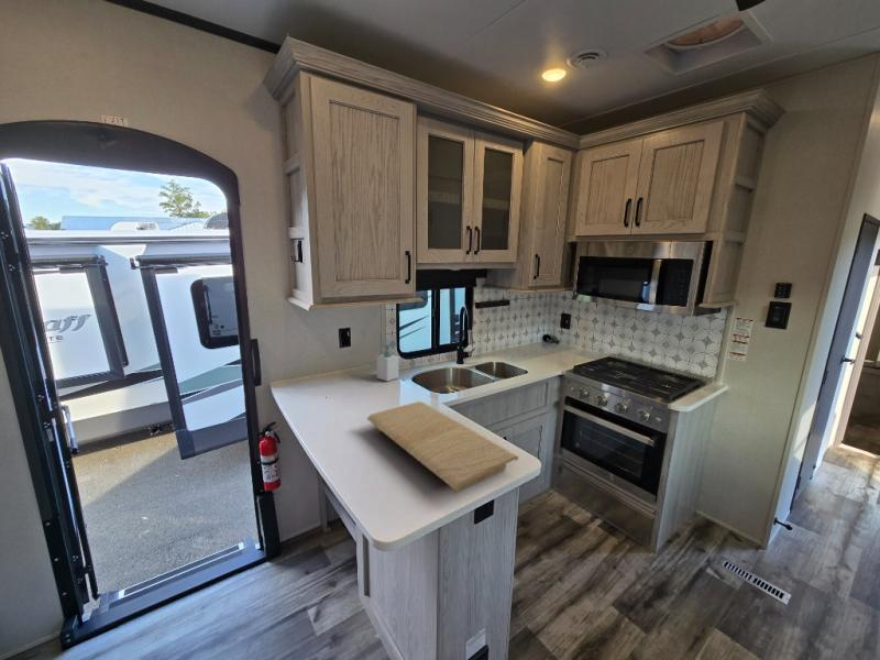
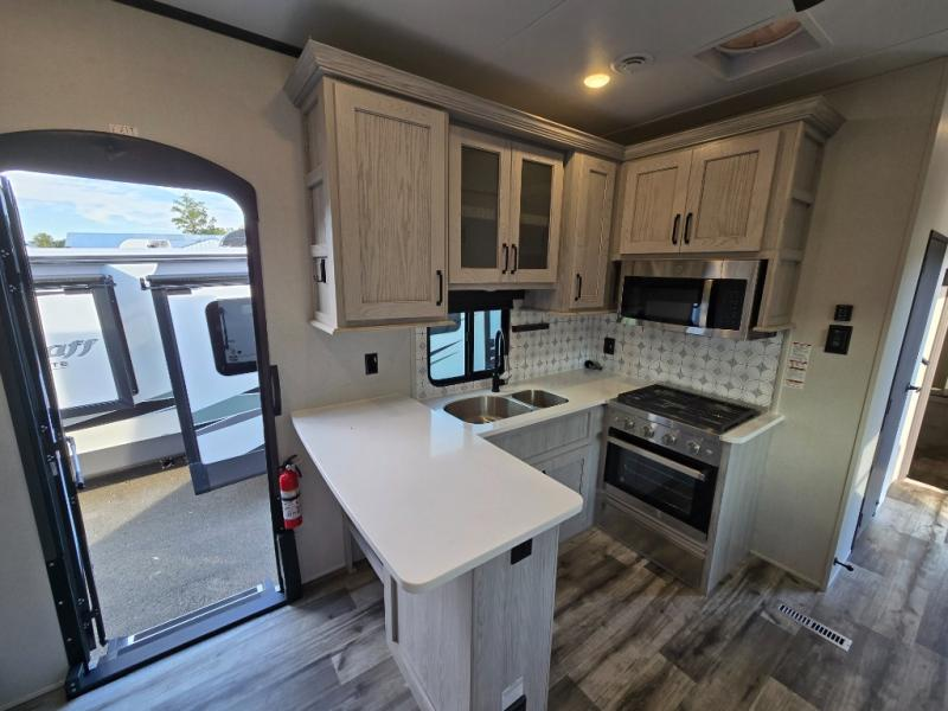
- cutting board [366,400,520,494]
- soap bottle [376,342,399,383]
